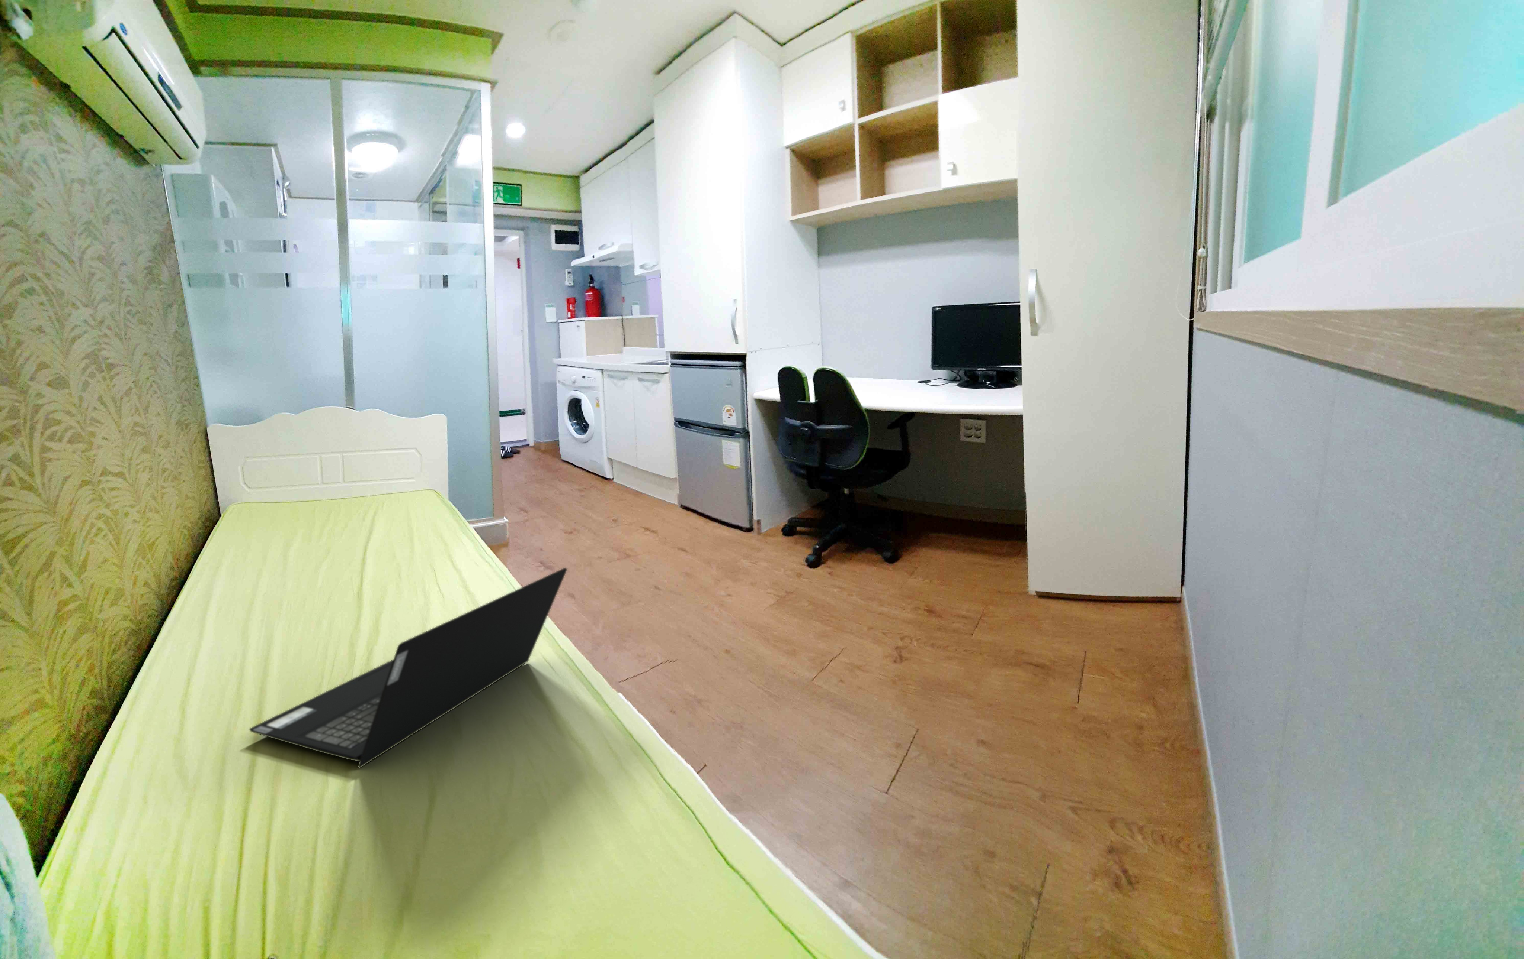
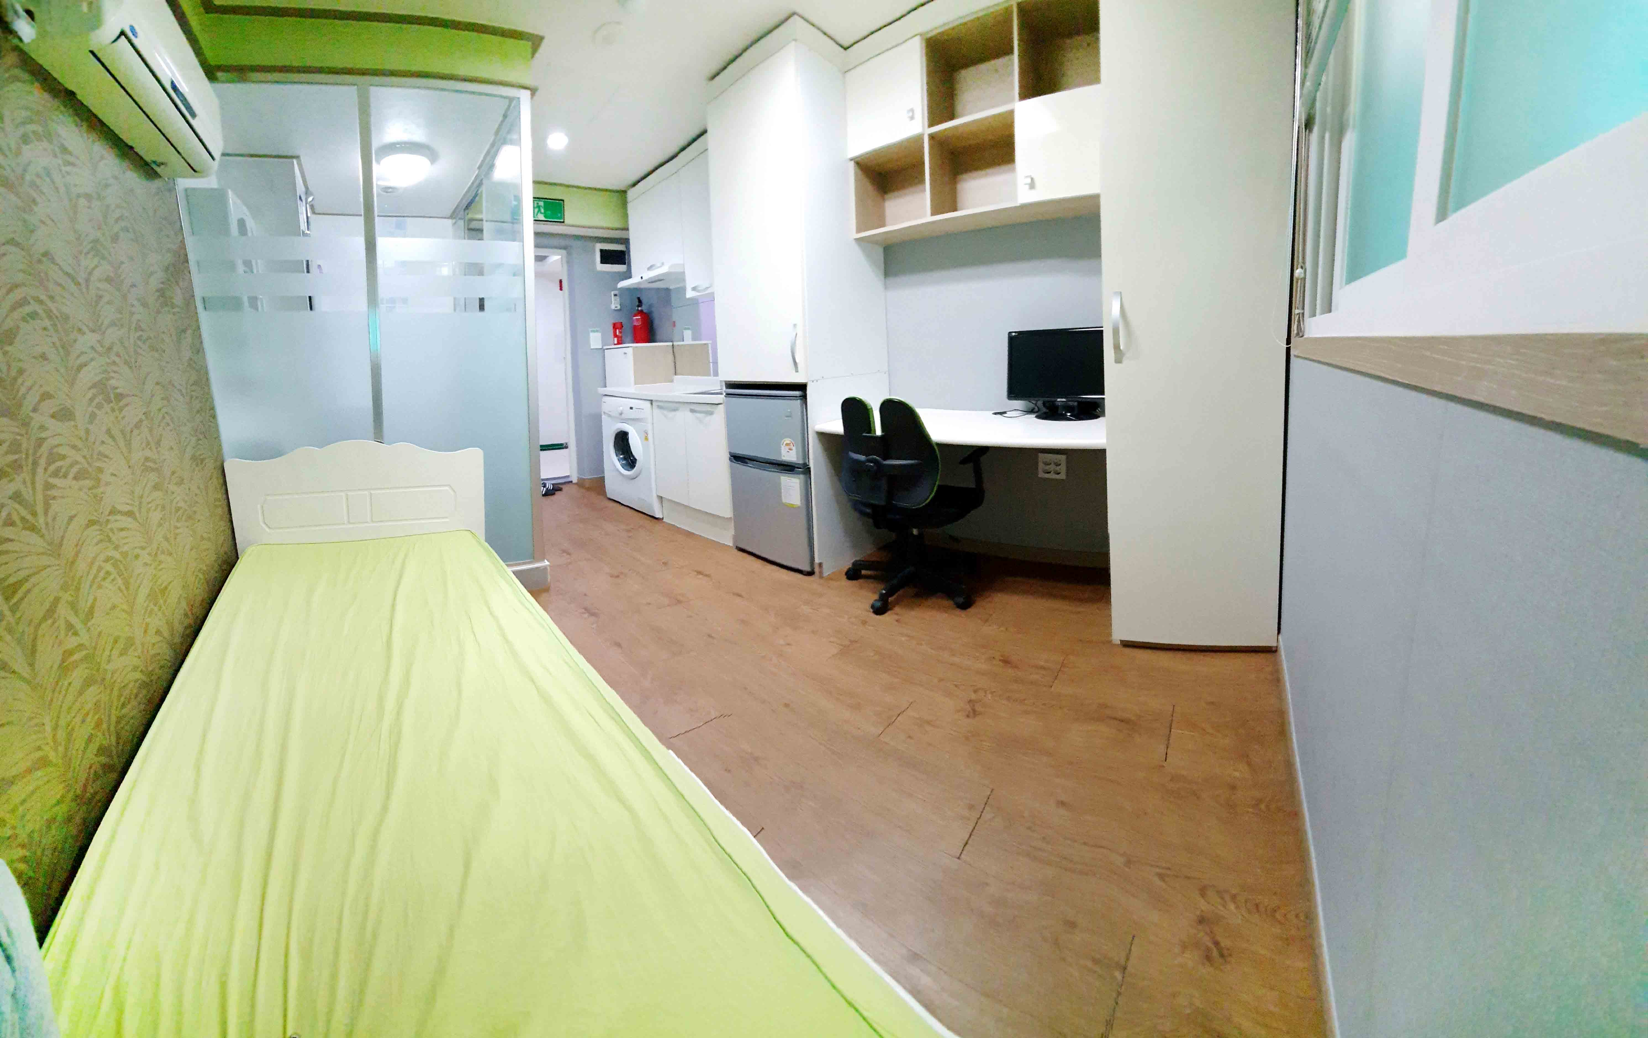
- laptop computer [249,568,567,769]
